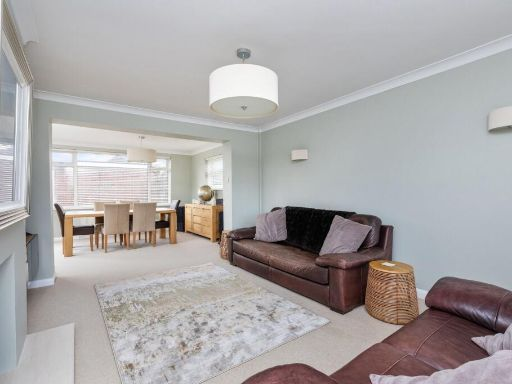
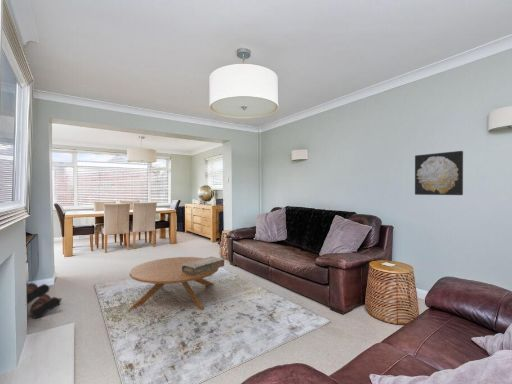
+ wall art [414,150,464,196]
+ boots [26,282,63,319]
+ decorative box [182,256,225,275]
+ coffee table [127,256,220,311]
